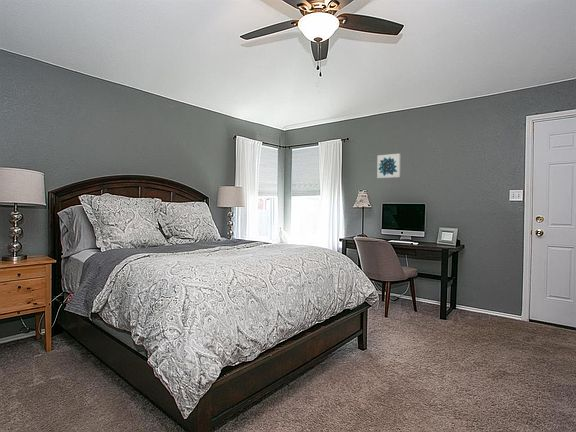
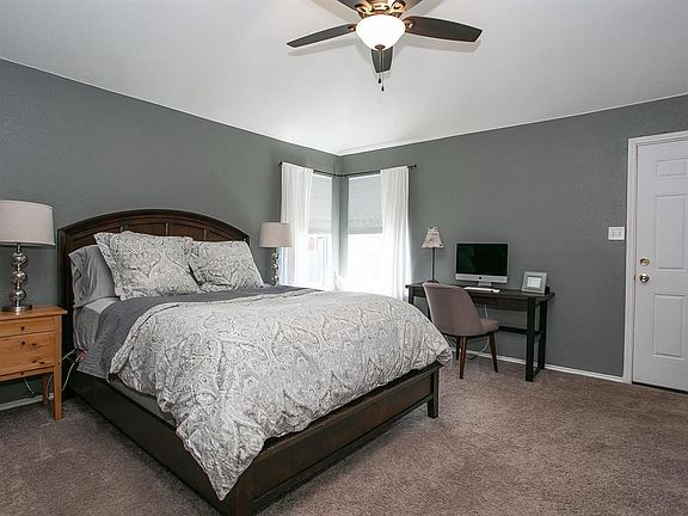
- wall art [376,153,401,179]
